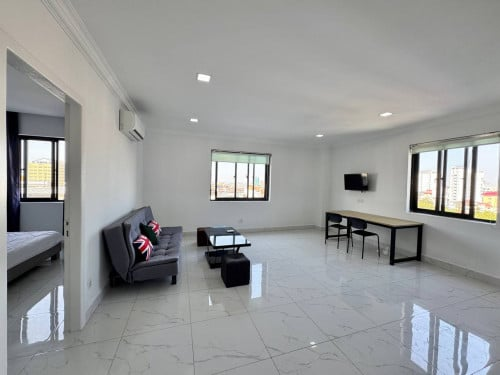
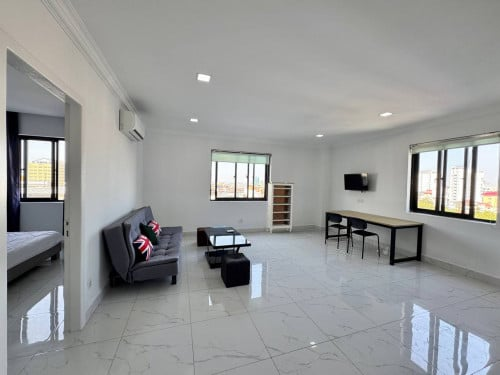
+ bookshelf [266,181,295,234]
